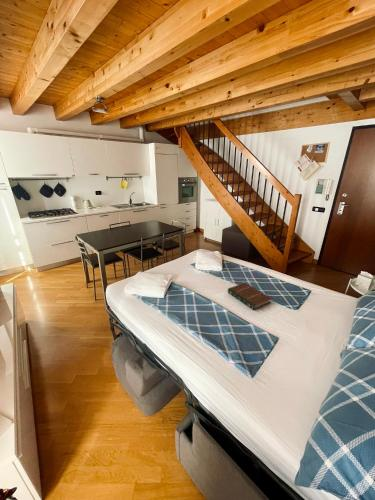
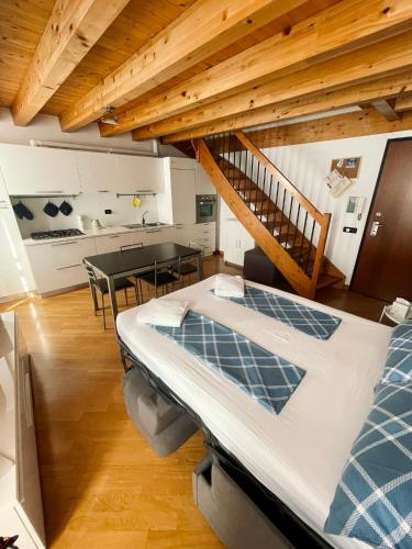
- book [227,282,273,311]
